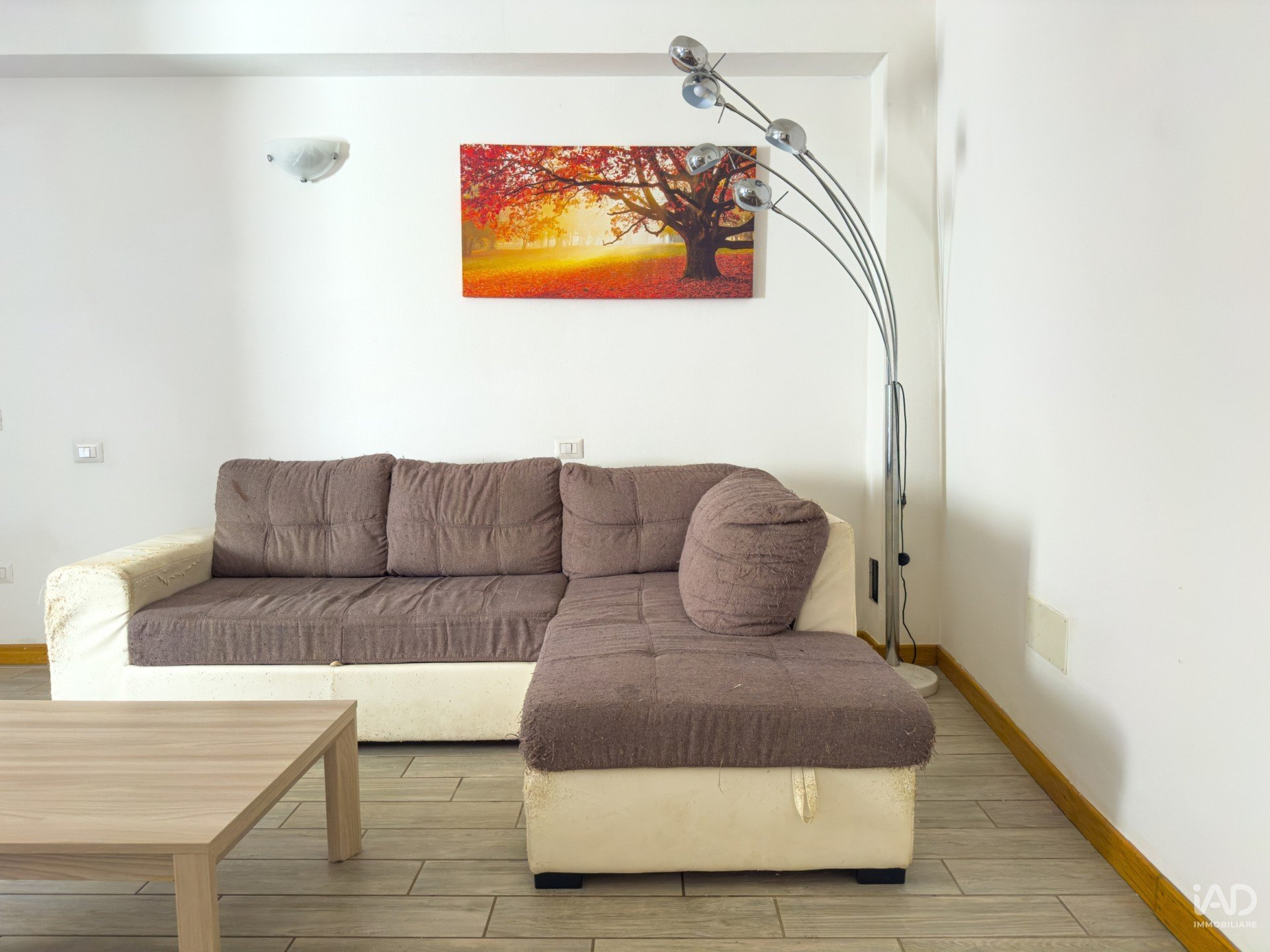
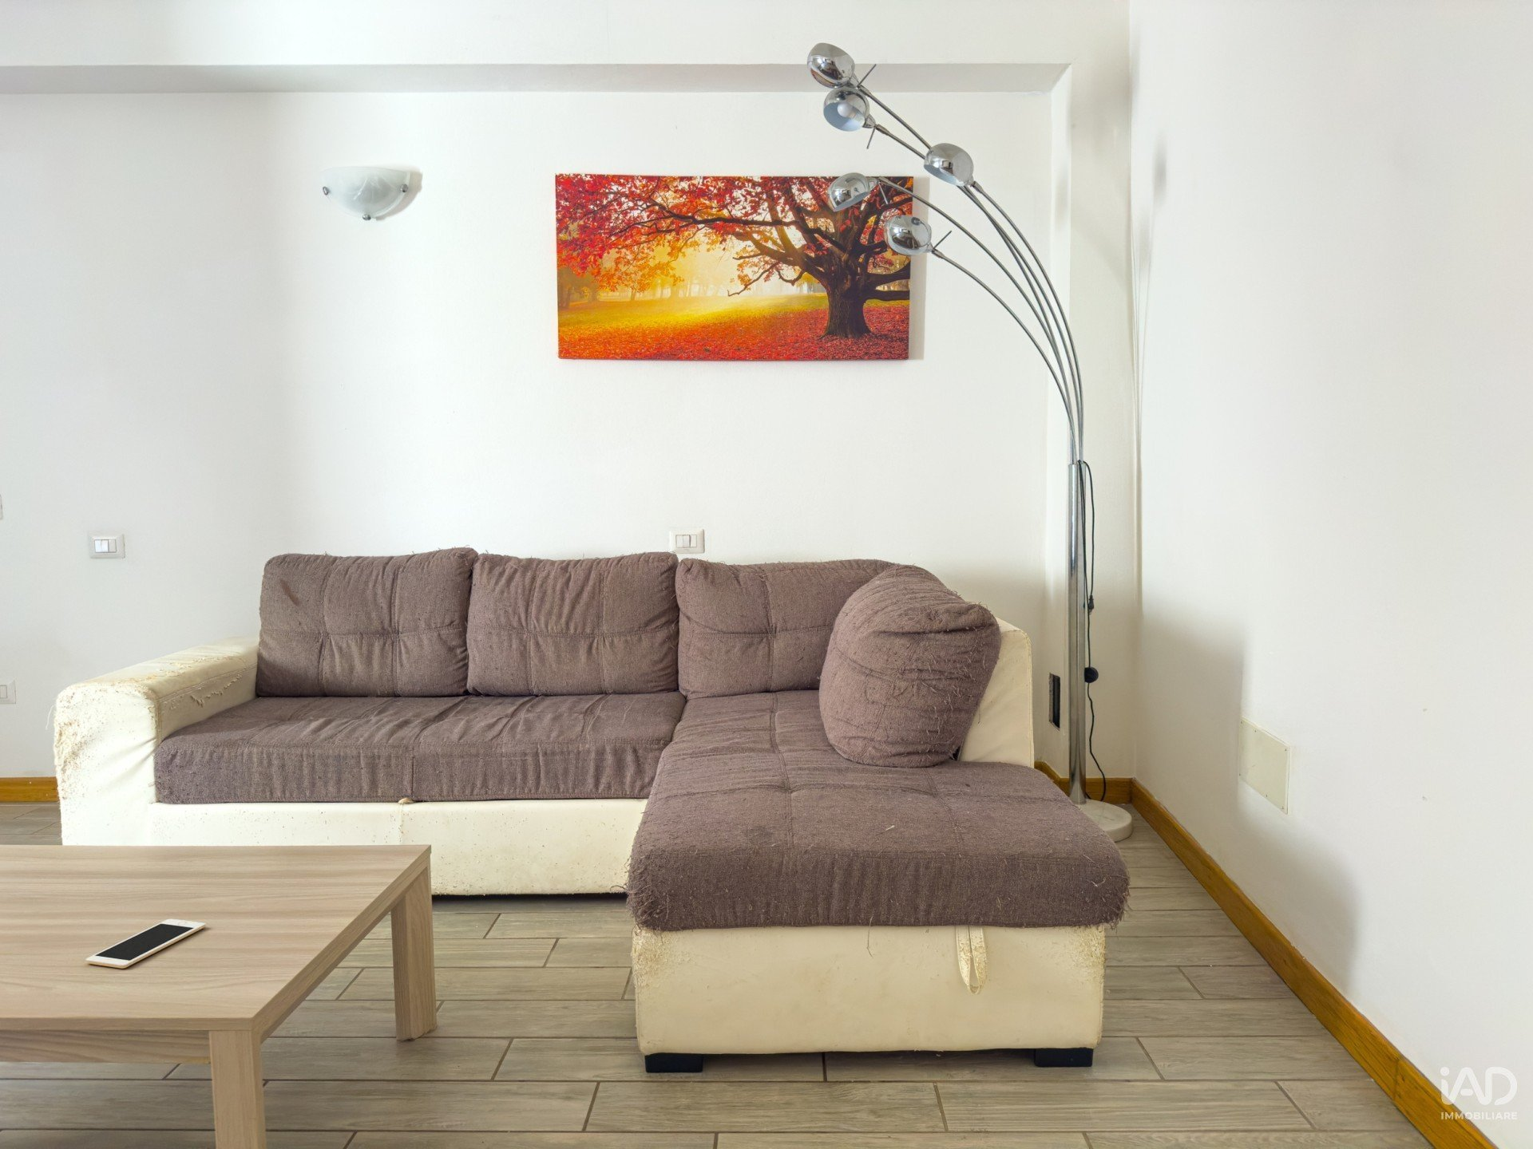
+ cell phone [84,918,206,969]
